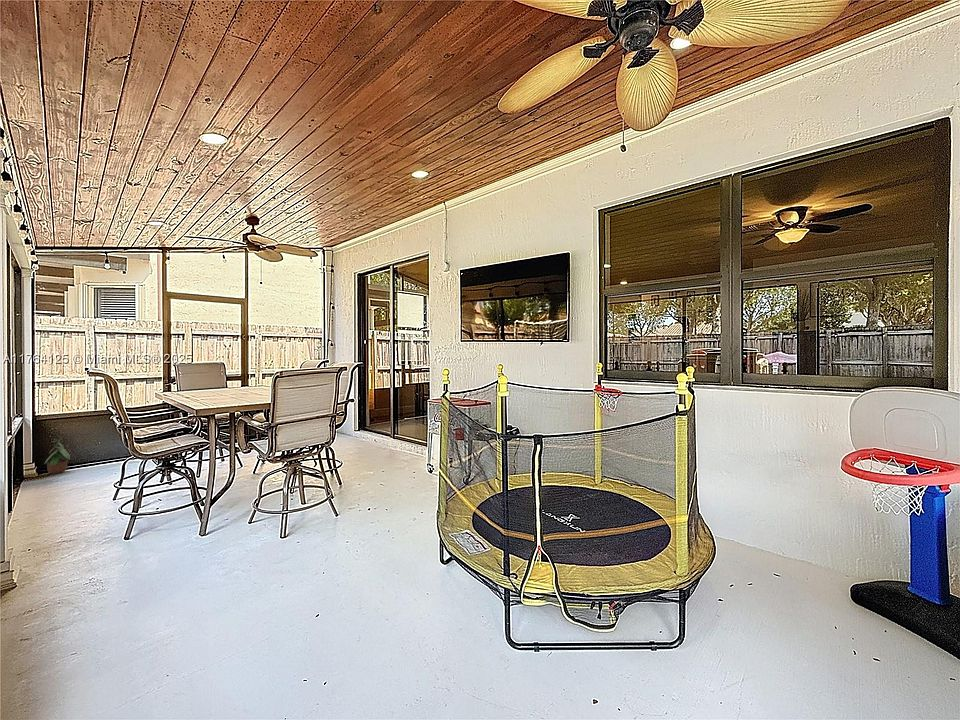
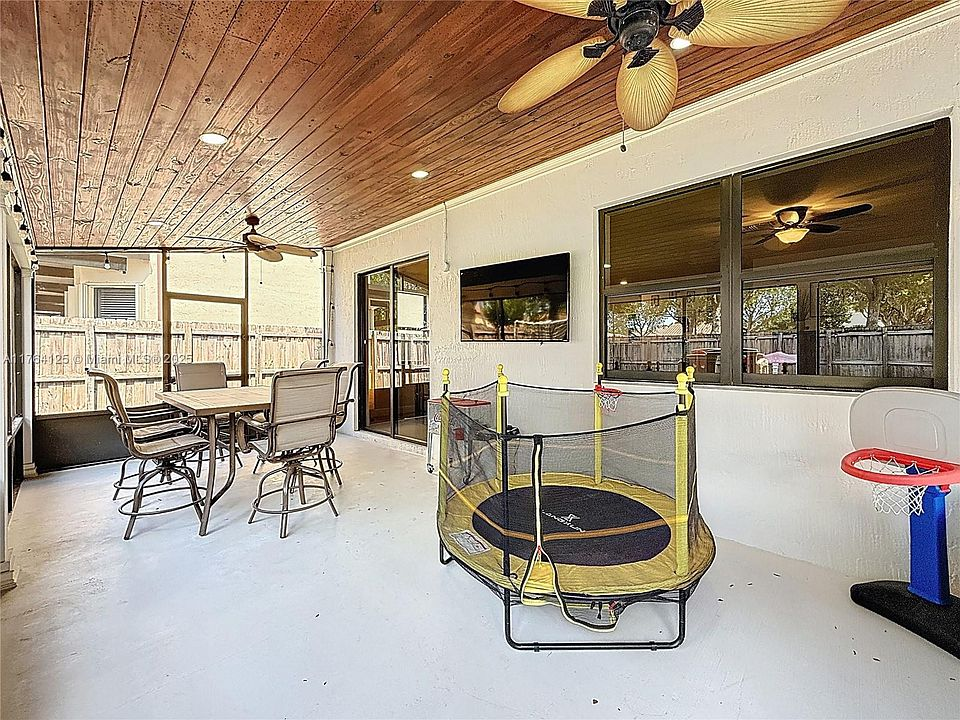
- potted plant [44,436,71,475]
